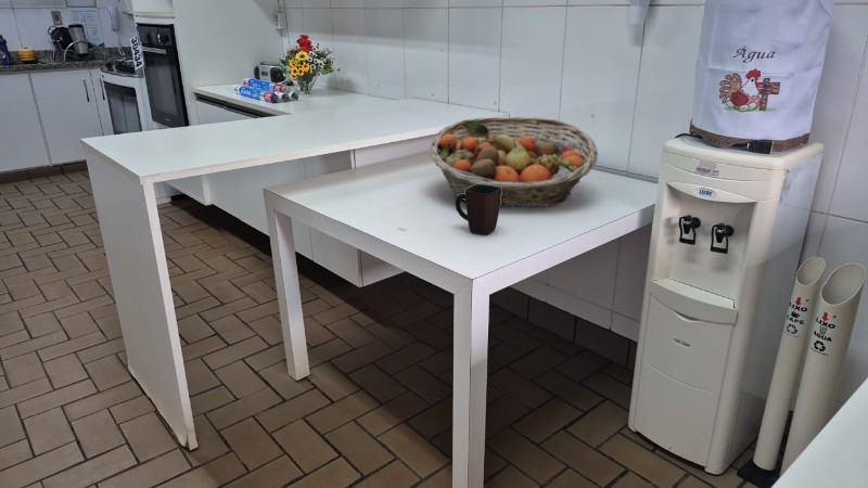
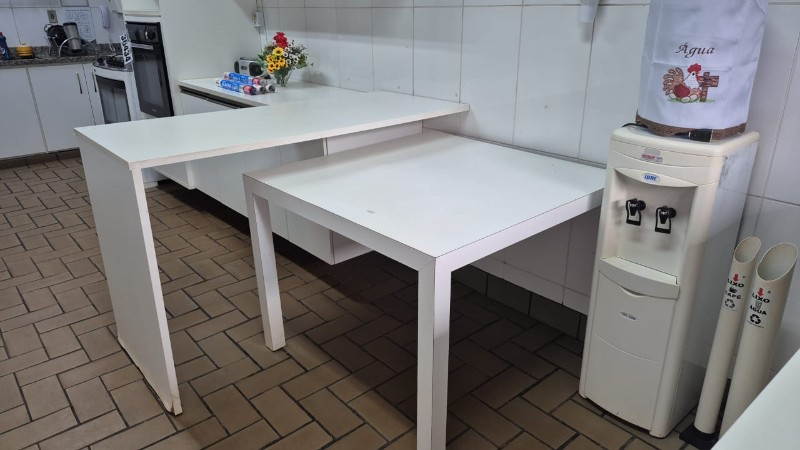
- fruit basket [429,116,599,208]
- mug [455,184,501,236]
